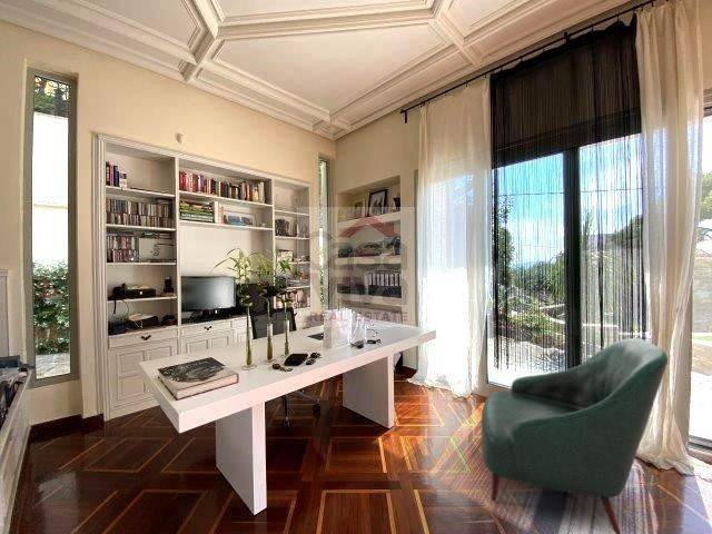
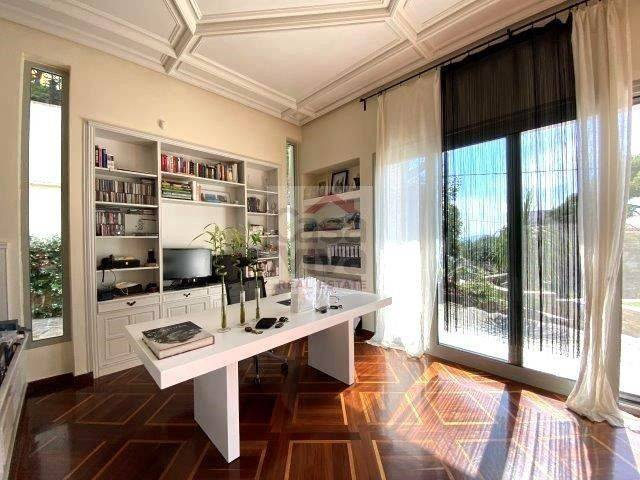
- armchair [481,337,669,534]
